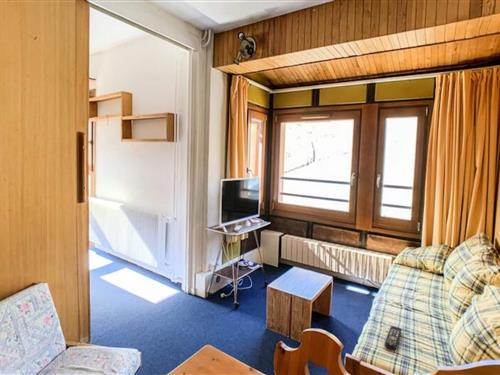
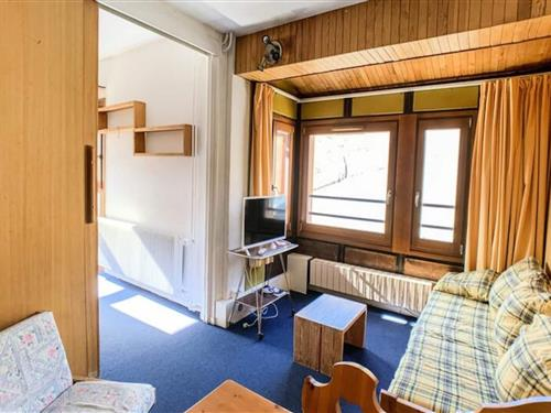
- remote control [384,325,403,351]
